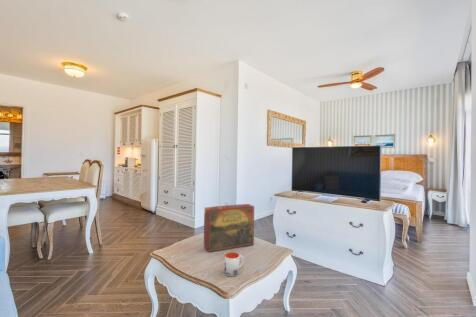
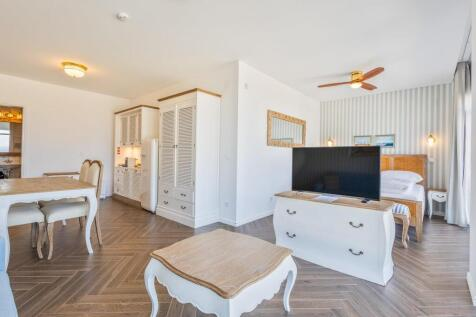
- board game [203,203,255,253]
- mug [224,251,244,277]
